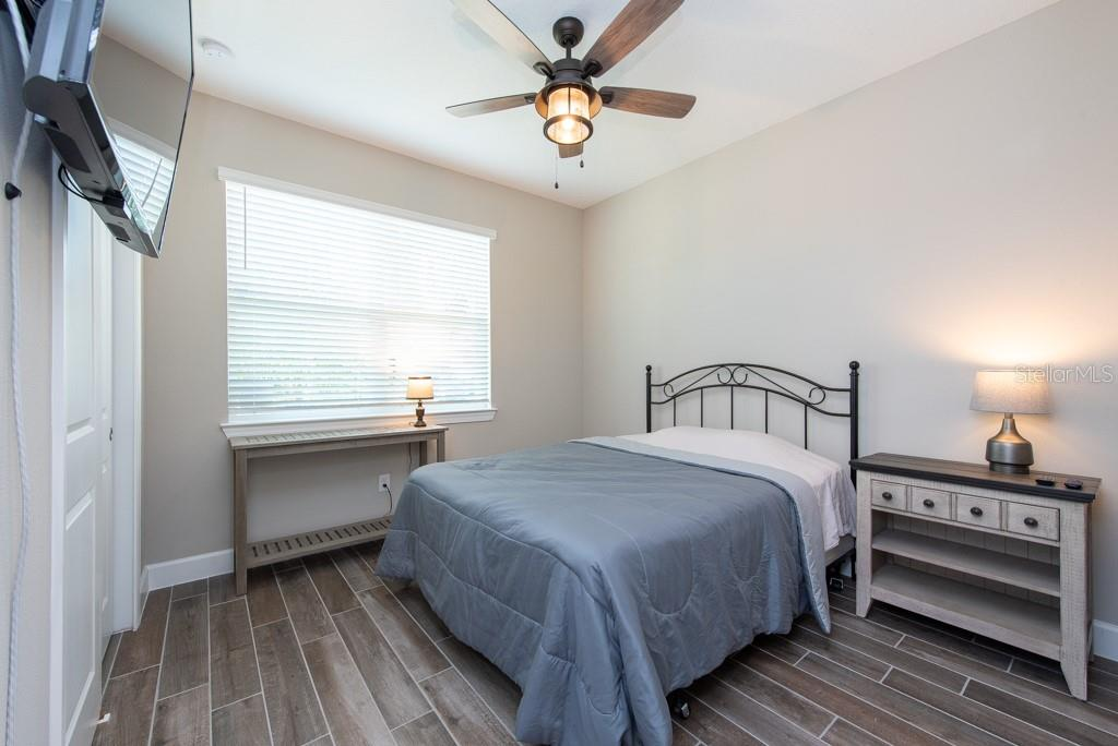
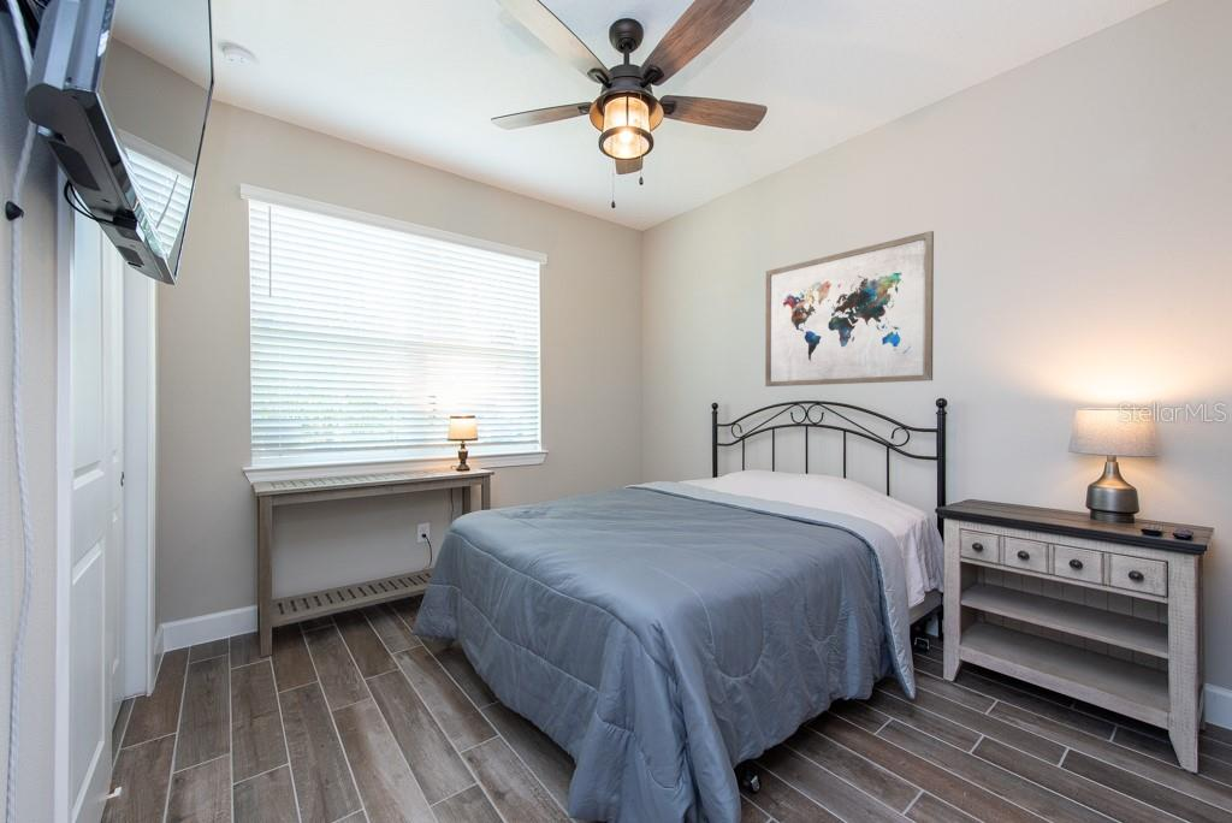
+ wall art [764,230,935,387]
